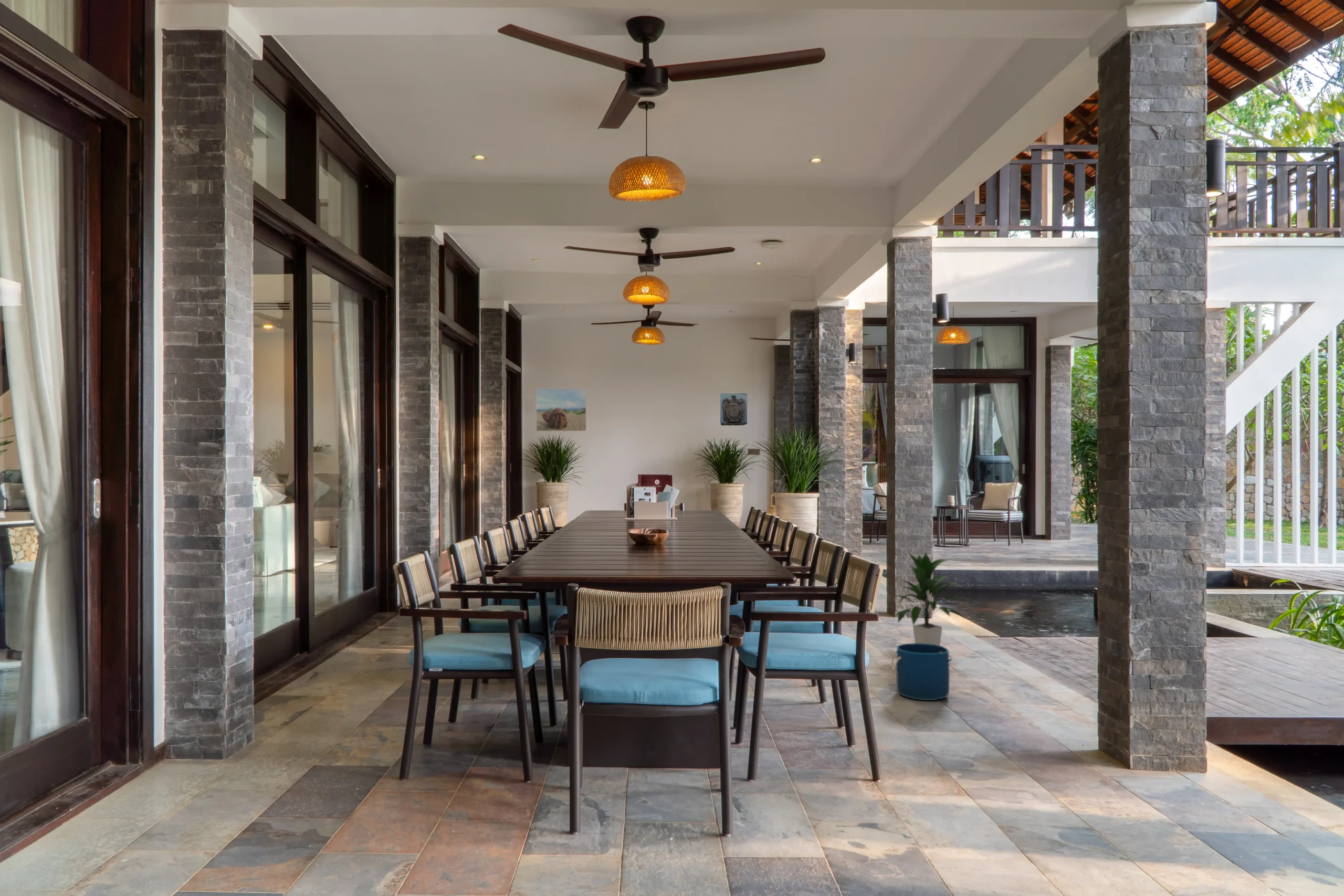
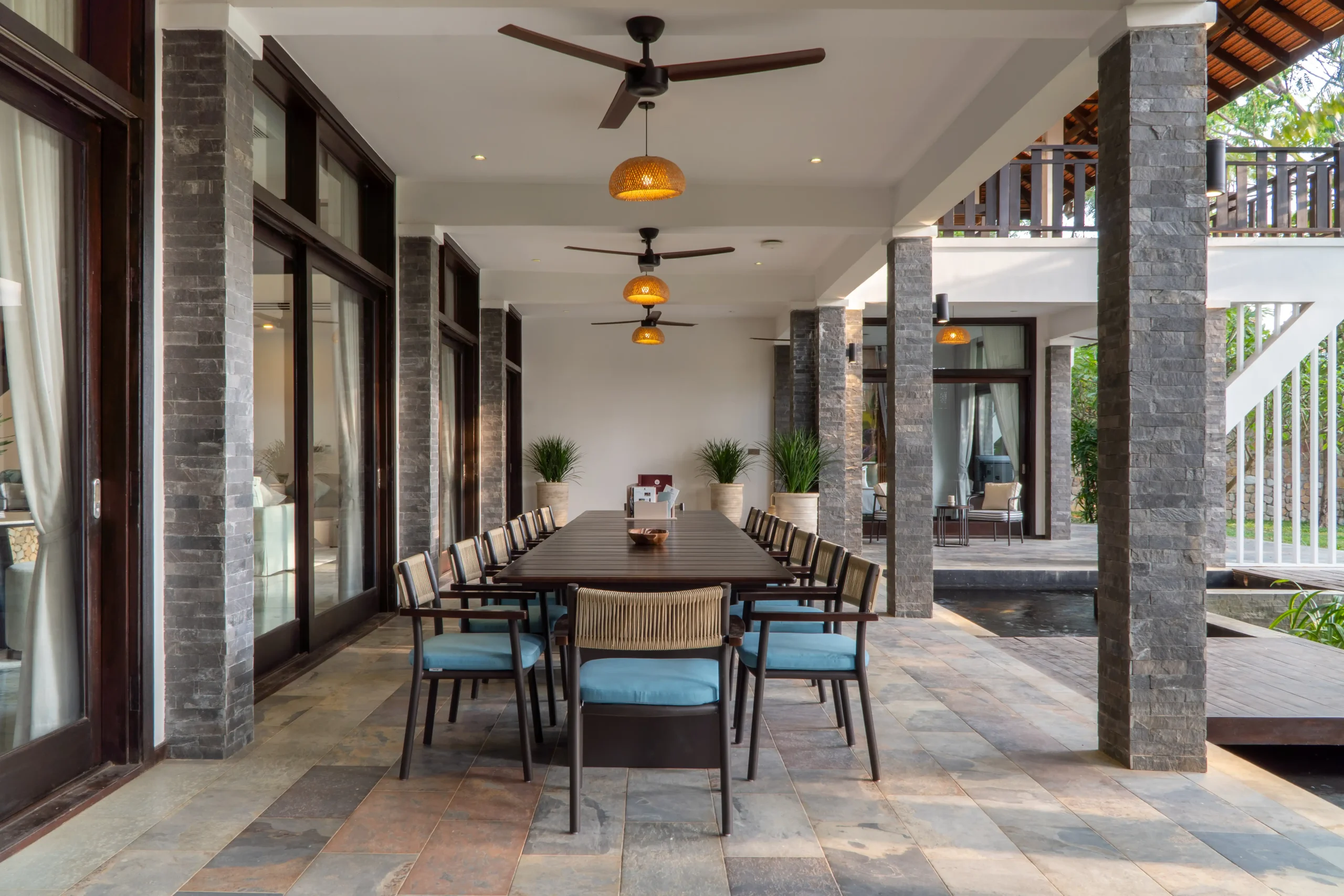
- wall sculpture [720,393,748,426]
- bucket [891,642,953,701]
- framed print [535,388,587,431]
- indoor plant [892,551,970,646]
